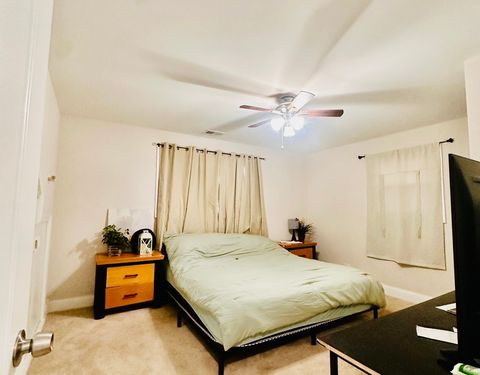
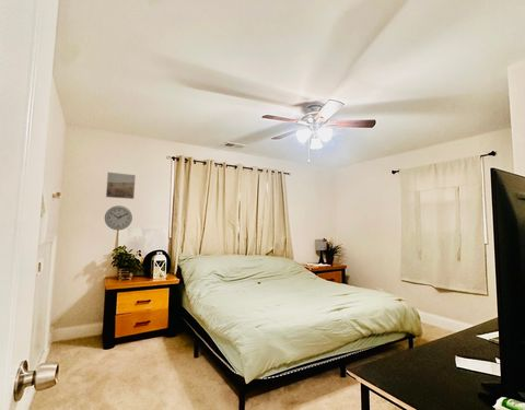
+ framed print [105,172,137,200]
+ wall clock [104,204,133,232]
